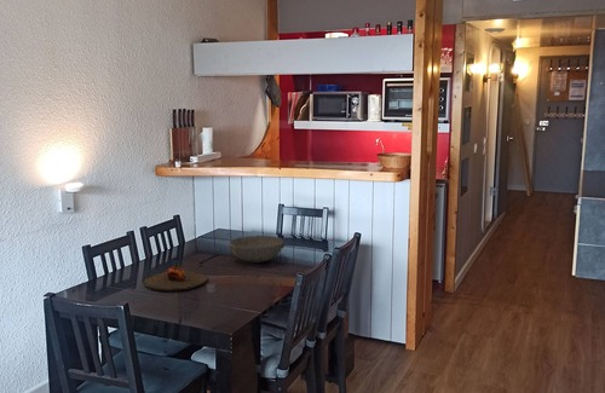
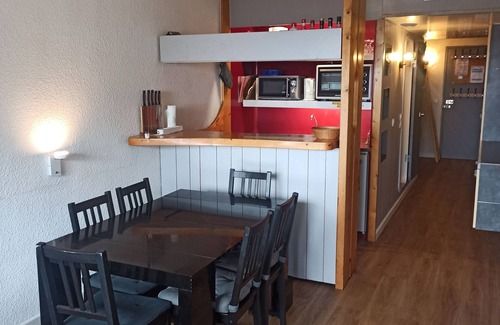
- bowl [229,235,284,264]
- plate [143,262,208,293]
